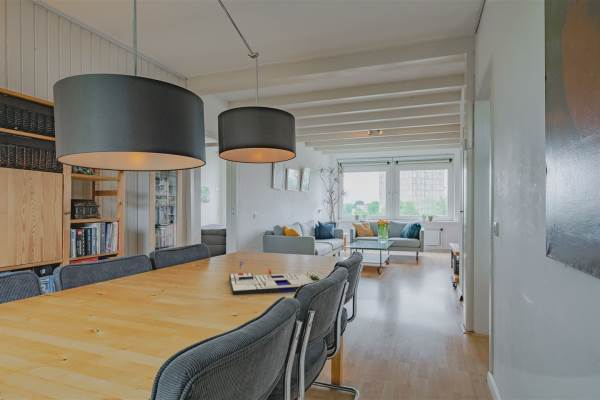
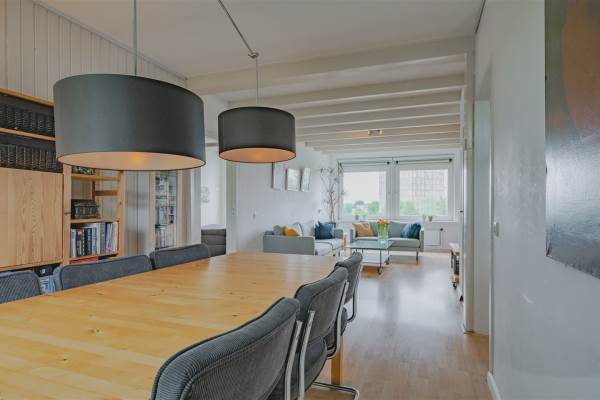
- board game [228,261,327,296]
